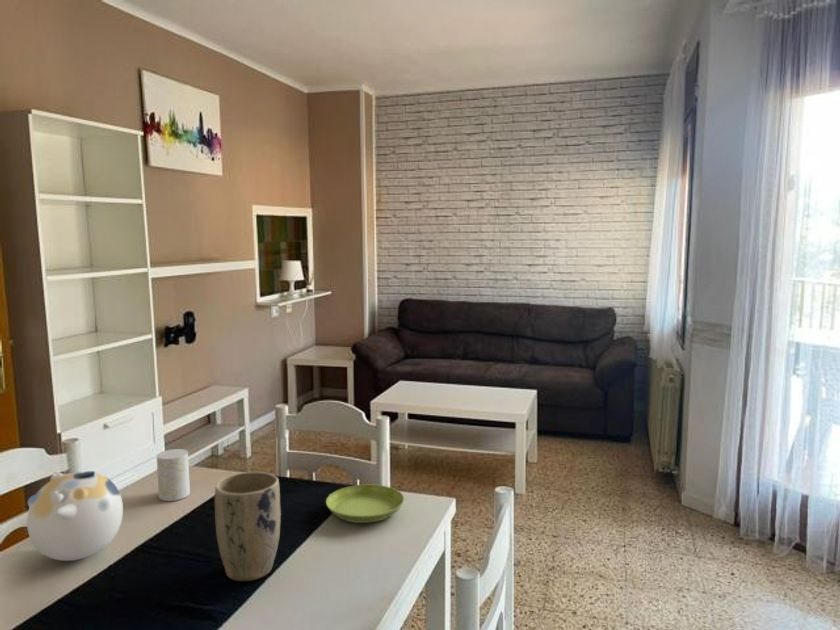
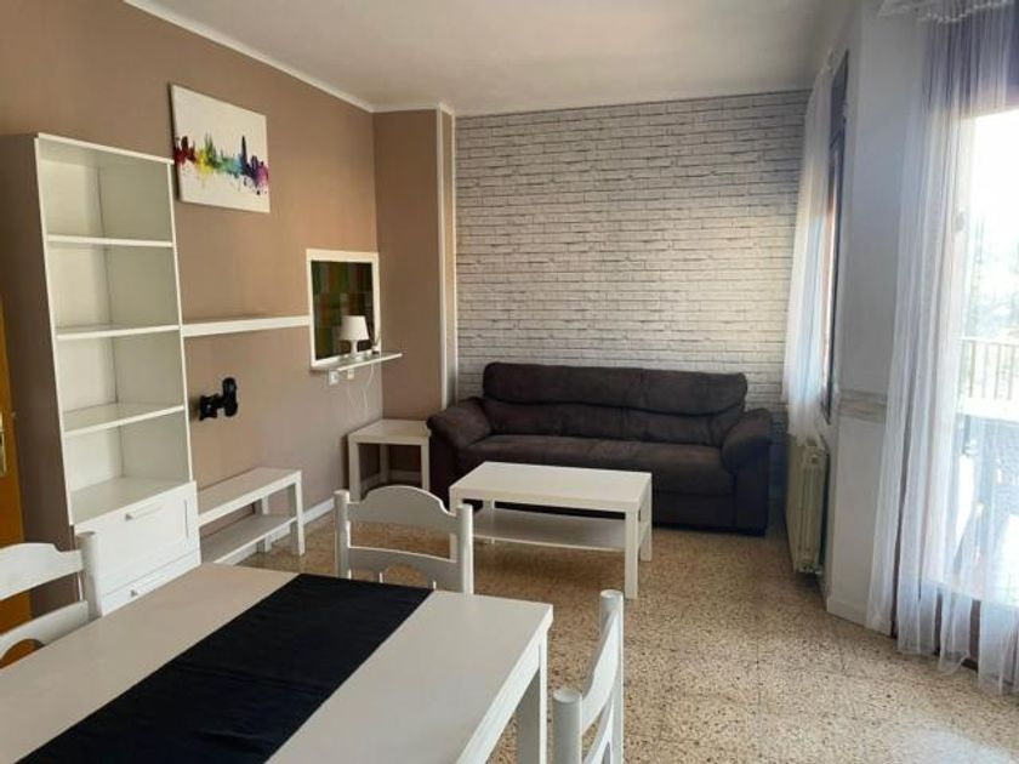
- teapot [26,470,124,562]
- saucer [325,484,405,524]
- cup [156,448,191,502]
- plant pot [214,471,282,582]
